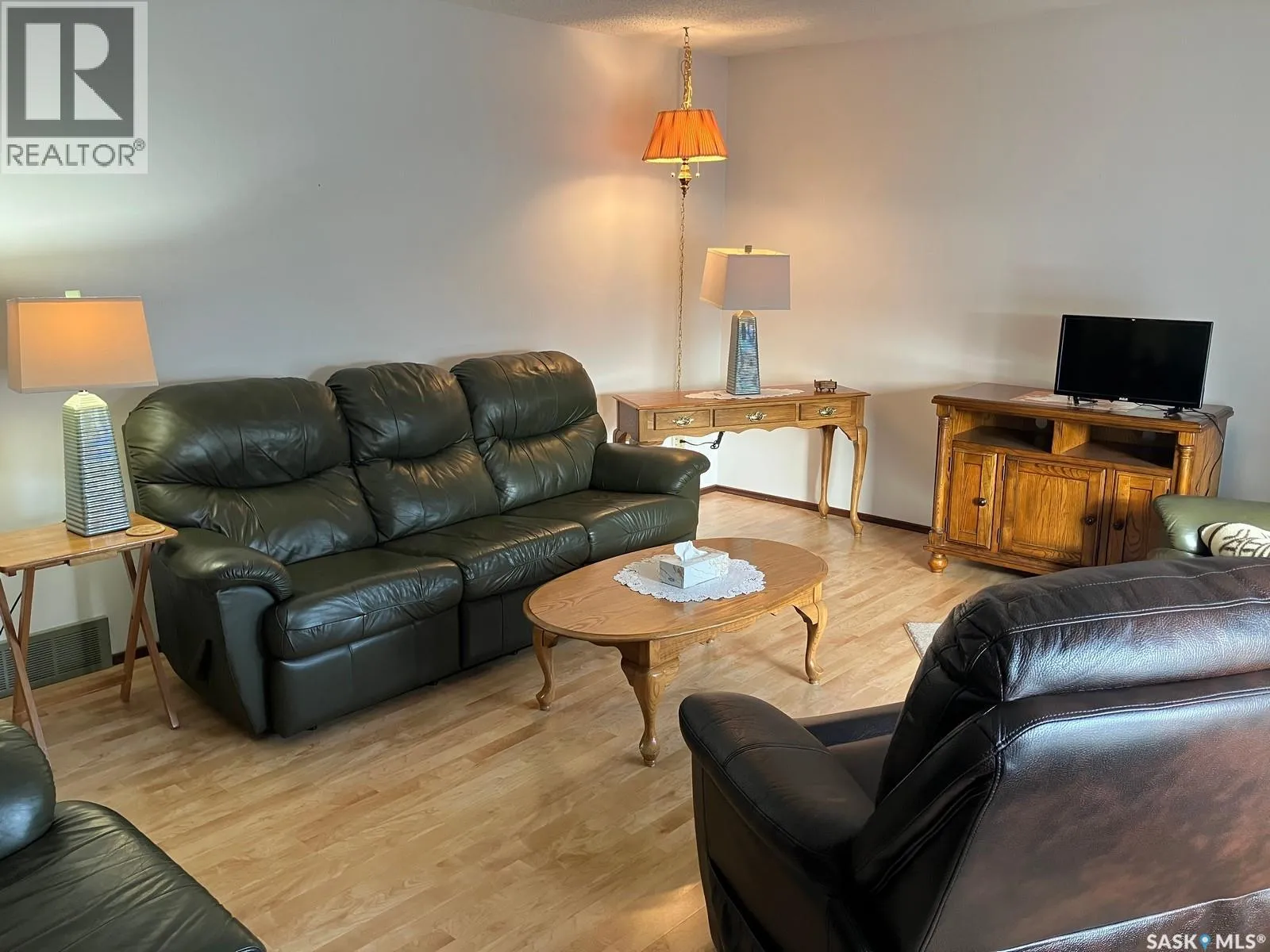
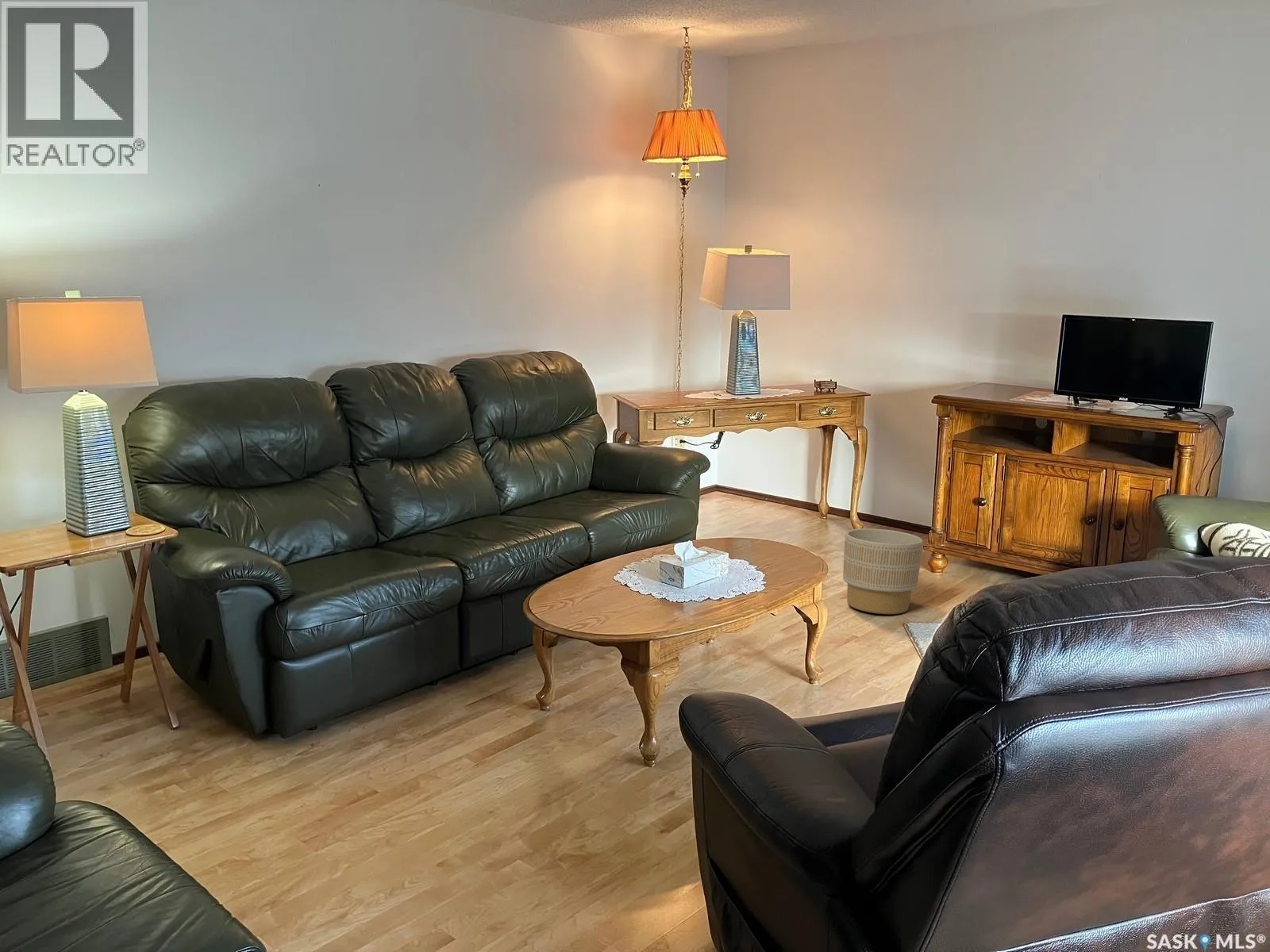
+ planter [842,528,924,615]
